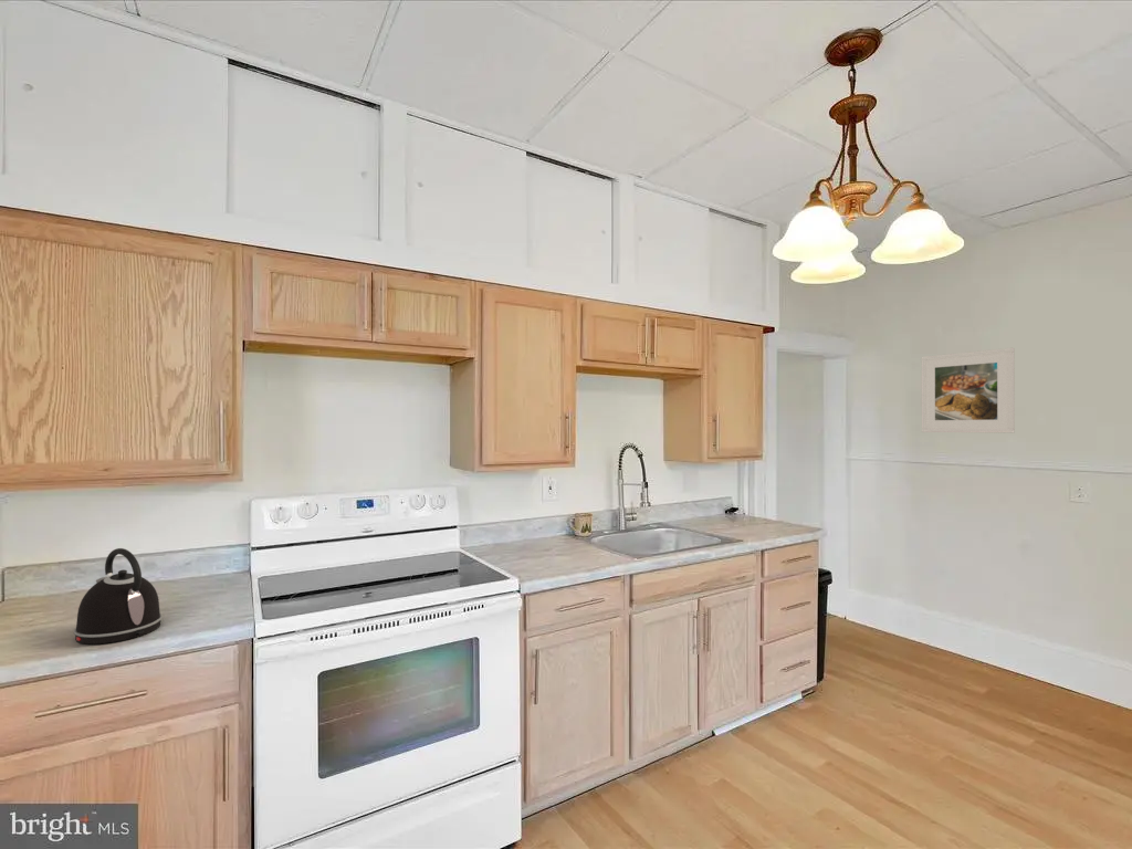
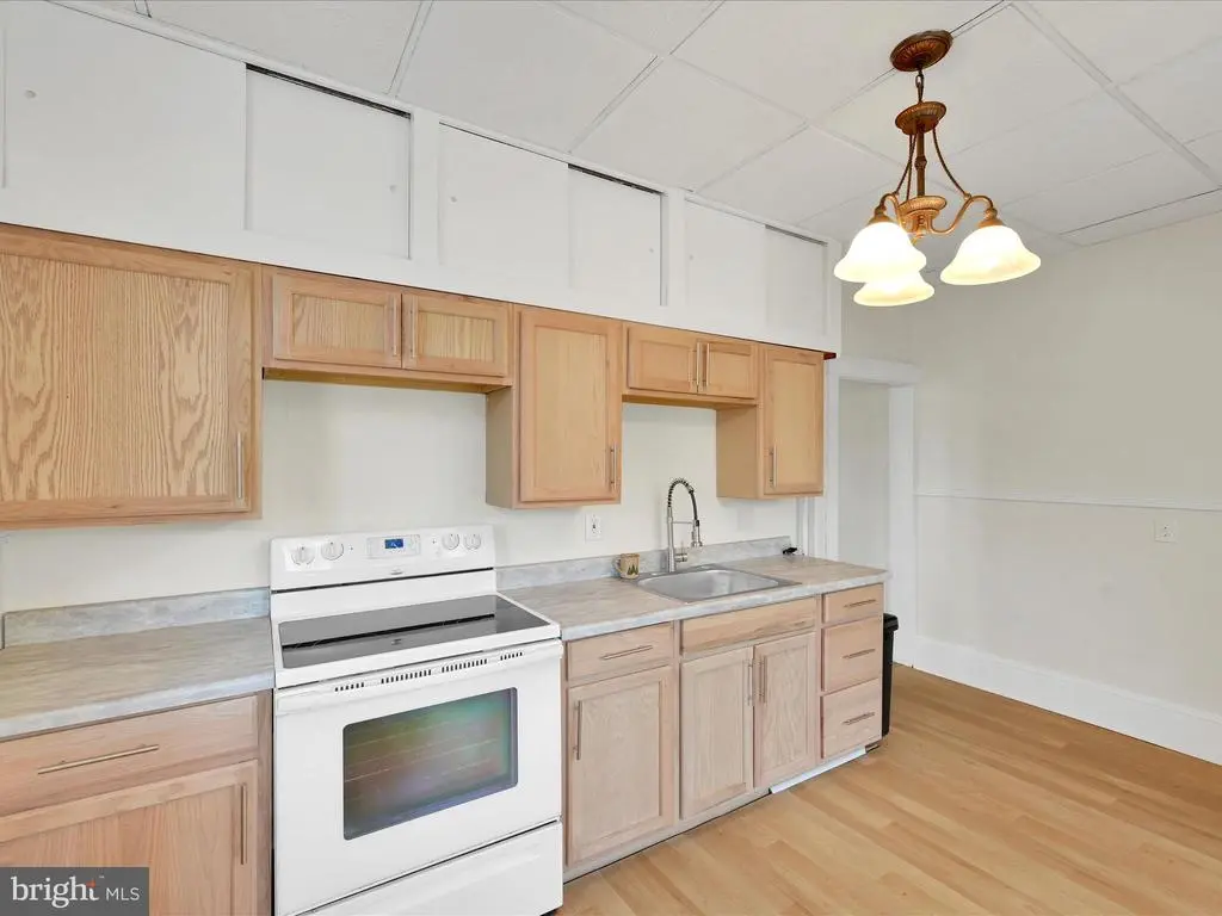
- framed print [921,347,1016,434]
- kettle [73,547,164,644]
